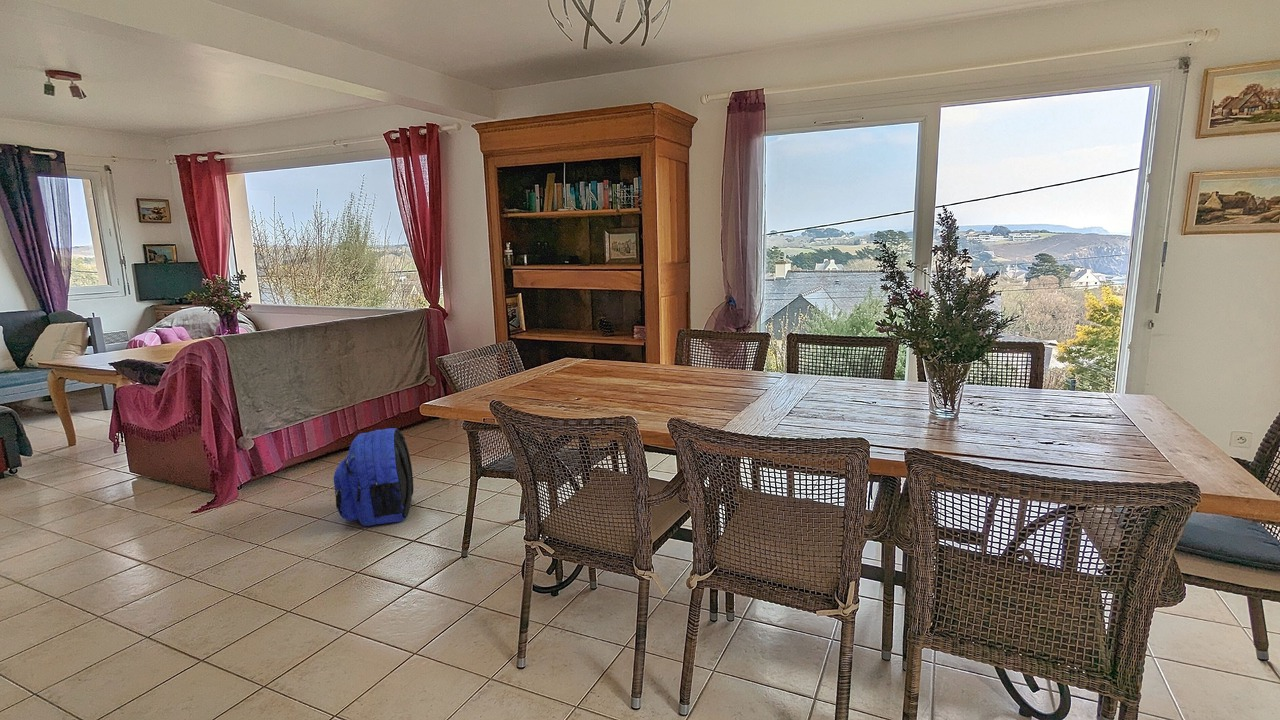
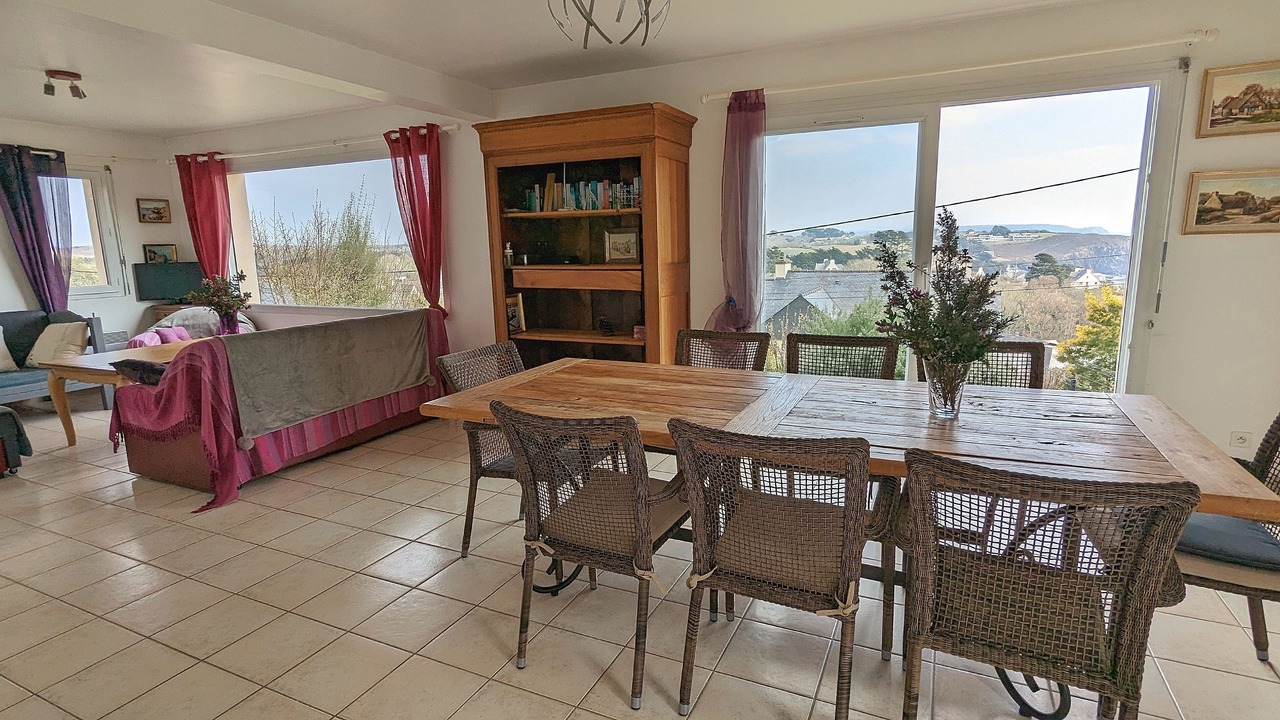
- backpack [333,427,414,527]
